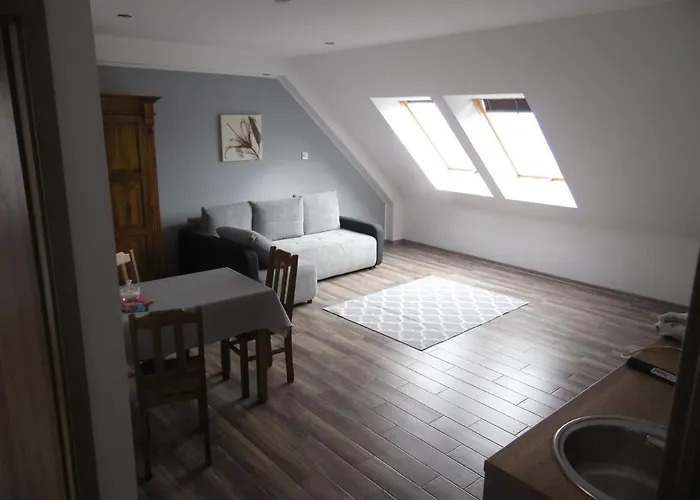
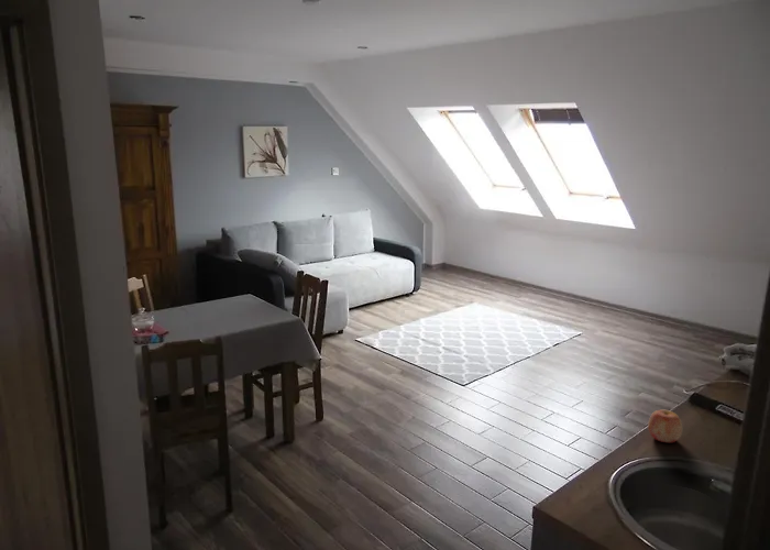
+ apple [647,409,683,443]
